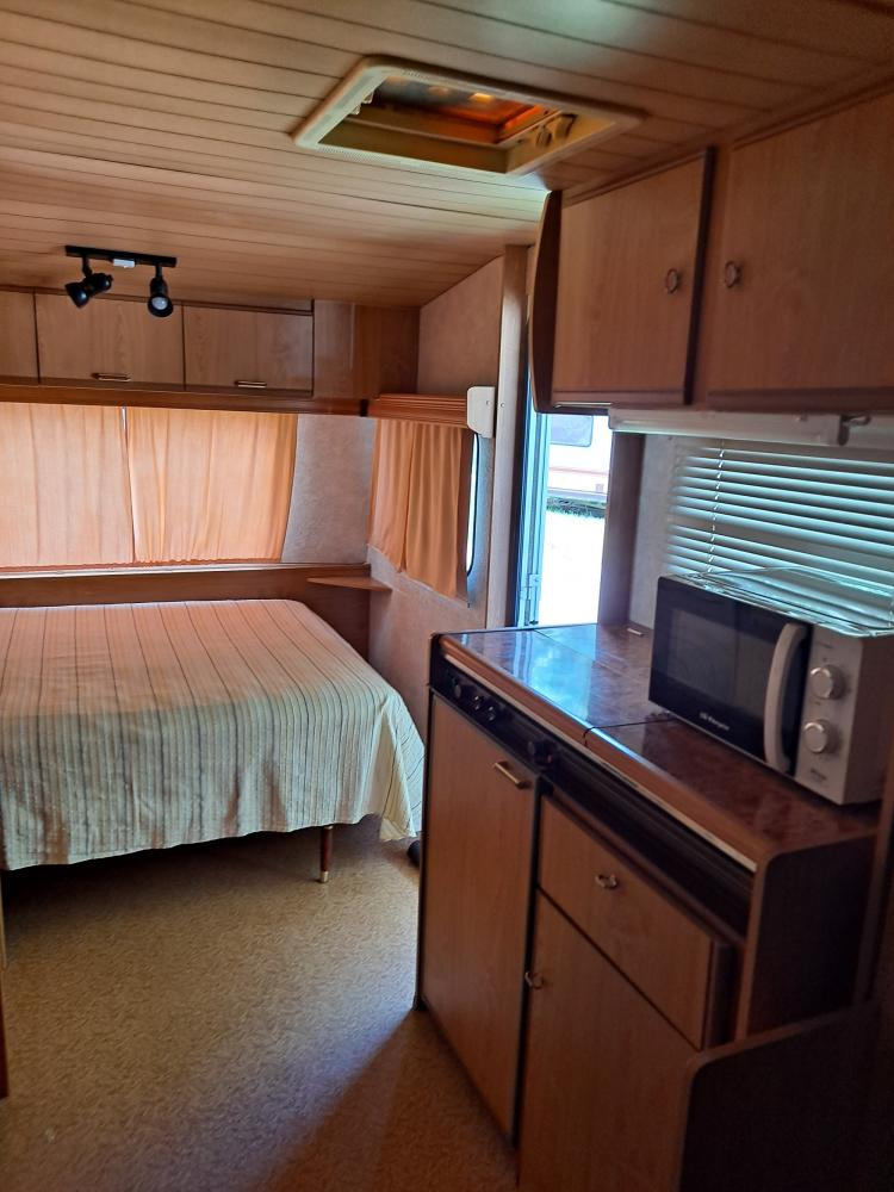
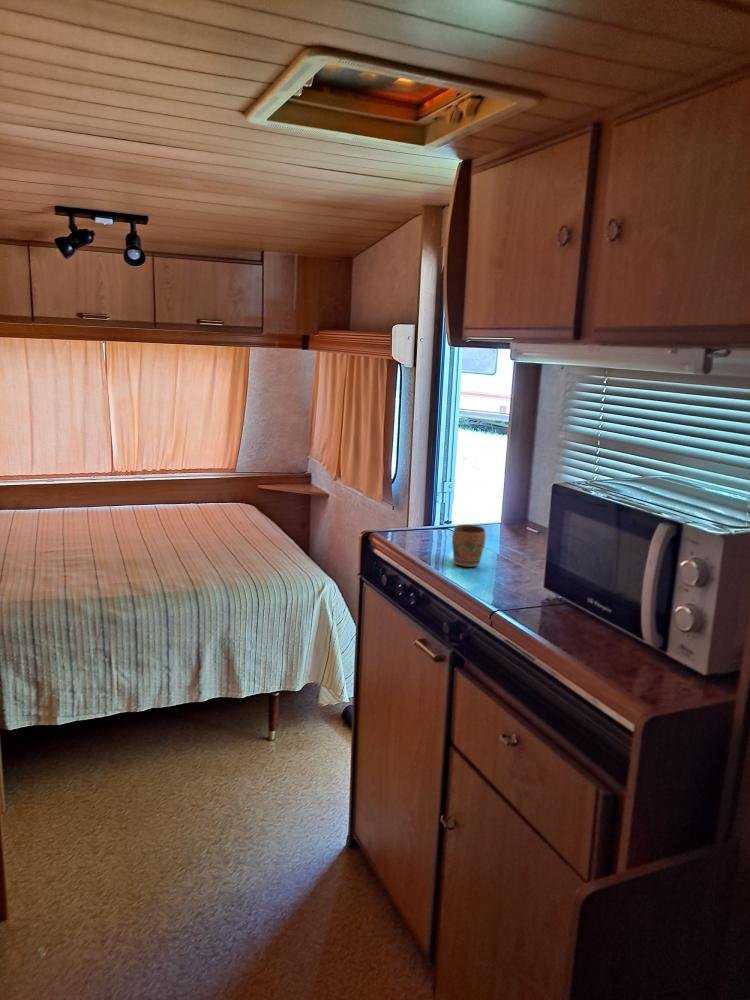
+ mug [451,523,487,568]
